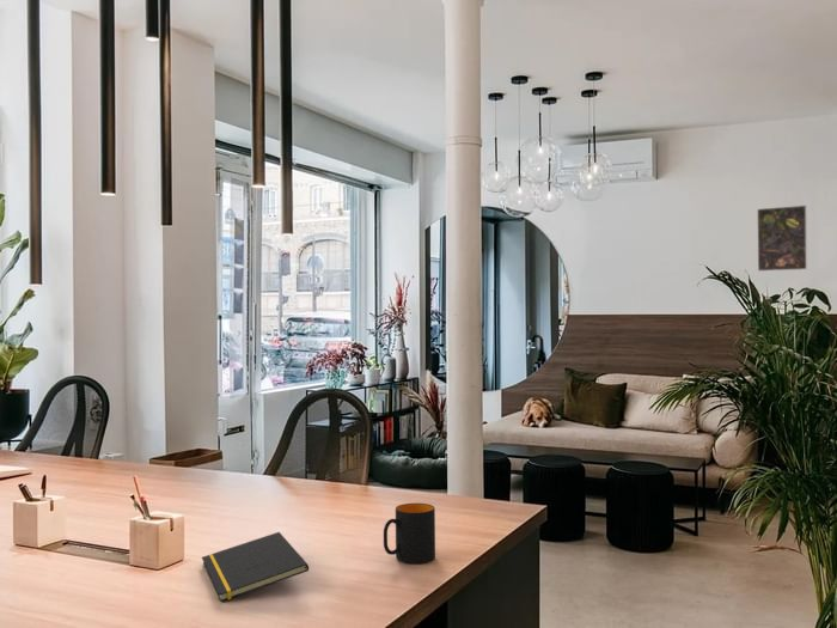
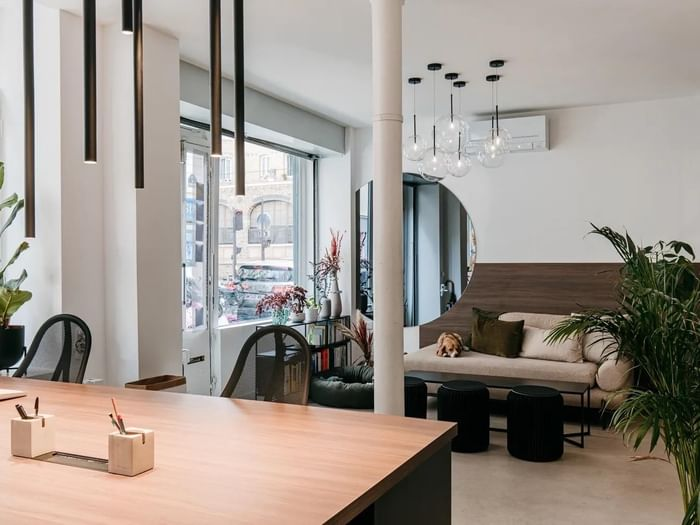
- notepad [201,531,310,603]
- mug [383,502,436,565]
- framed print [756,205,808,273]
